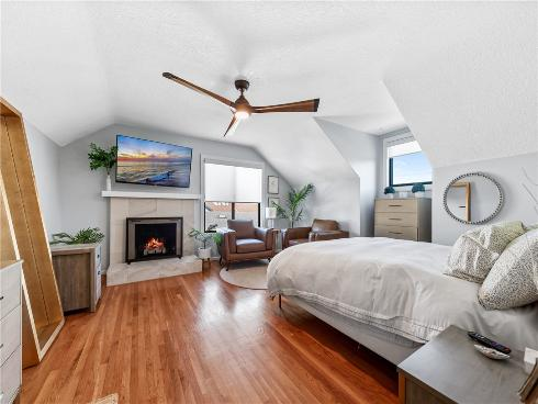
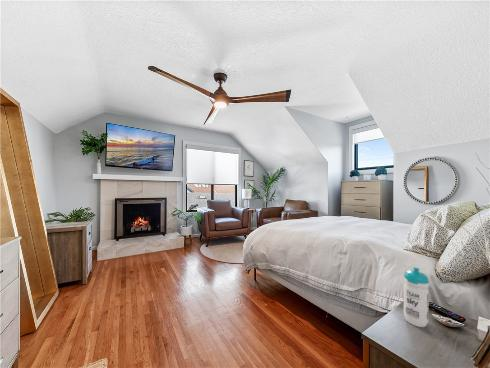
+ water bottle [403,266,430,328]
